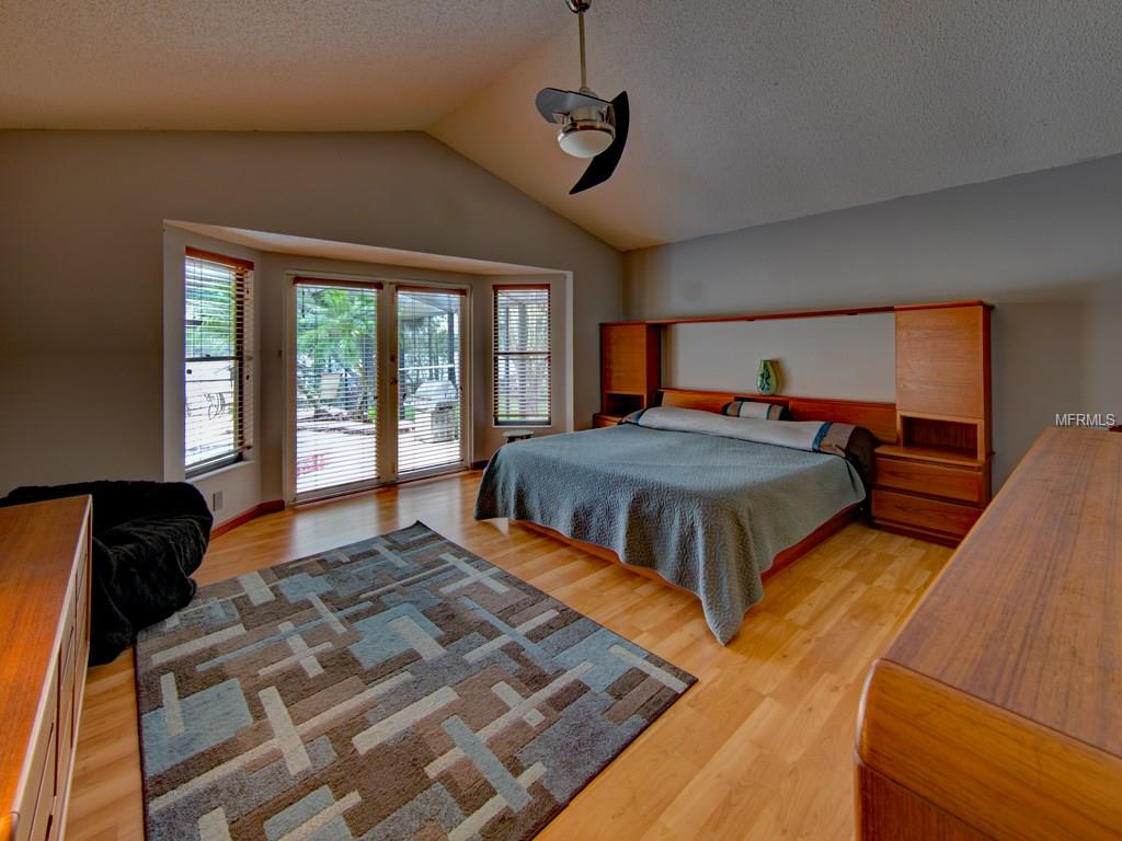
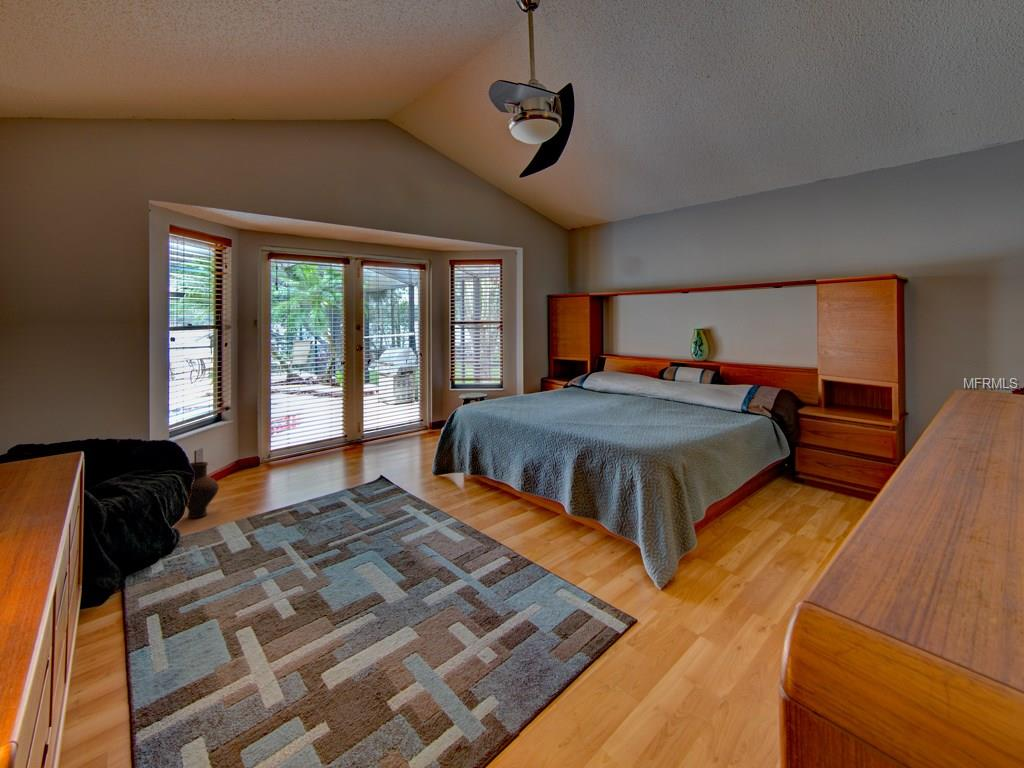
+ vase [186,461,220,519]
